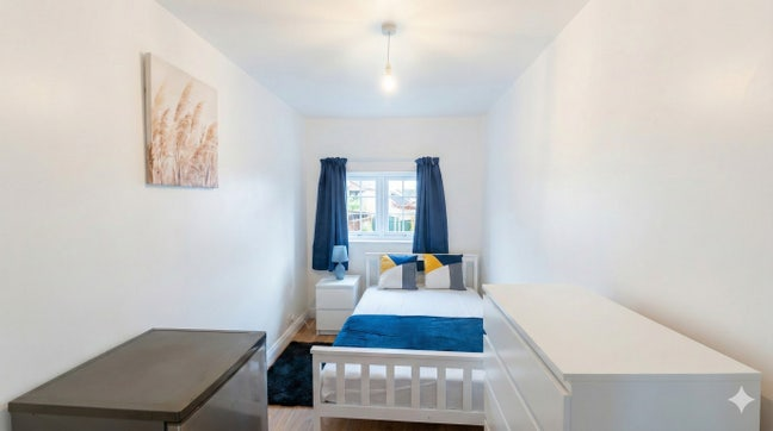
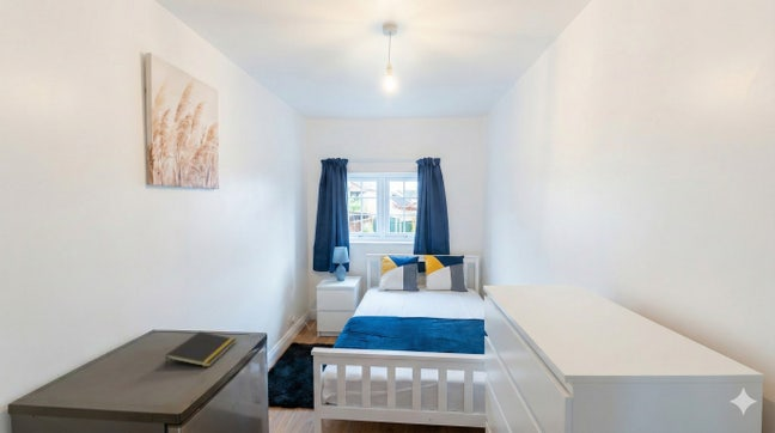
+ notepad [164,330,238,368]
